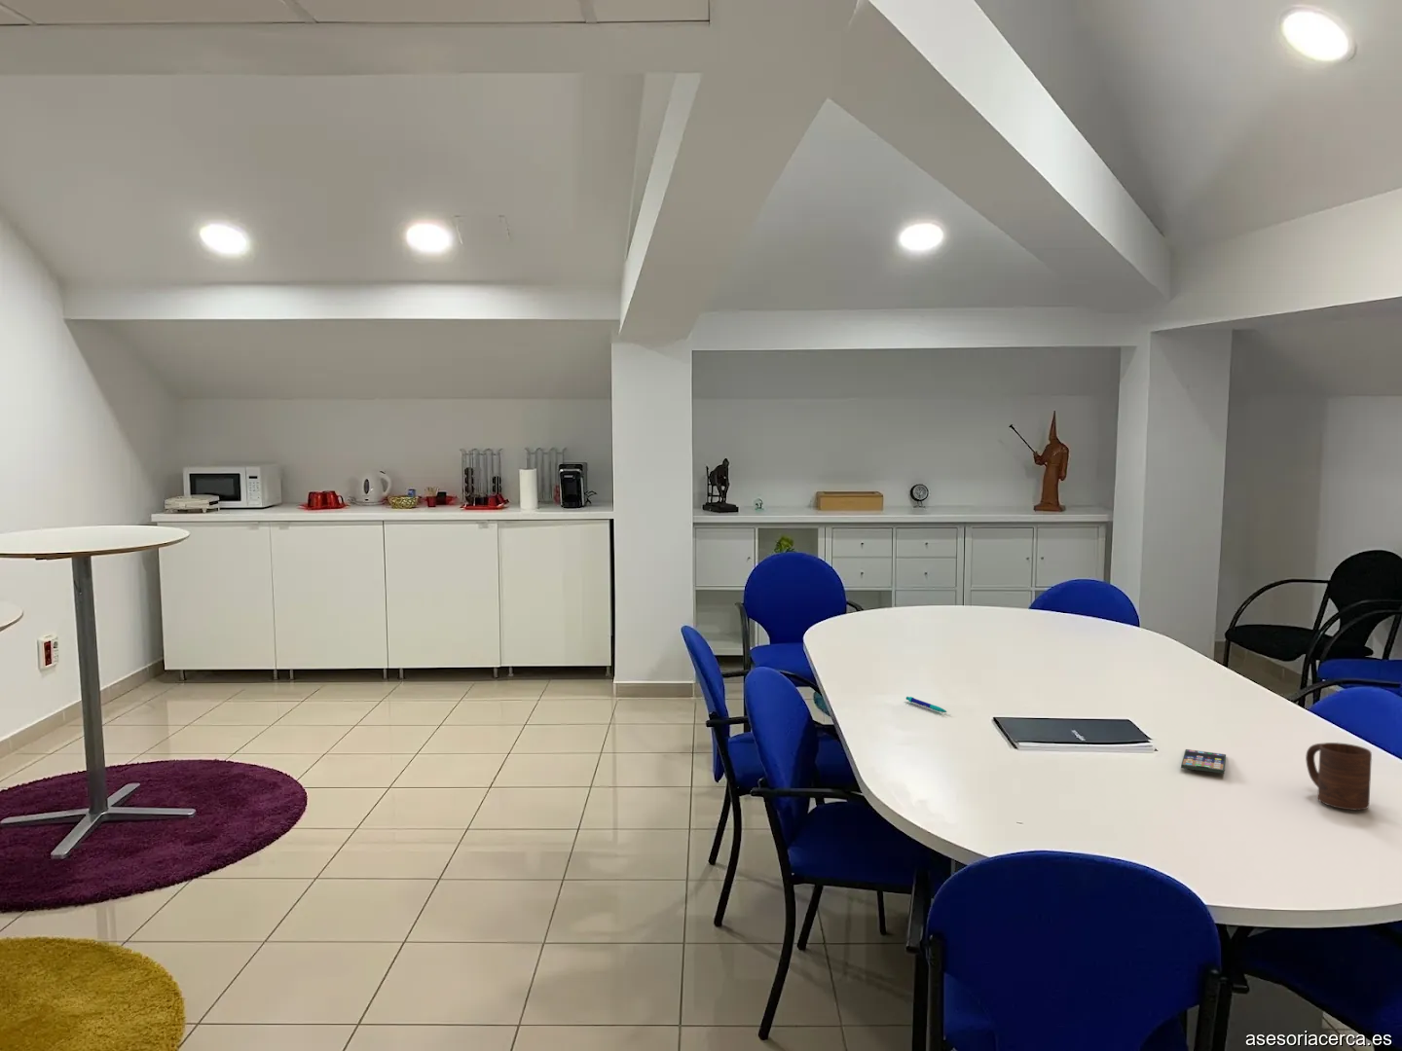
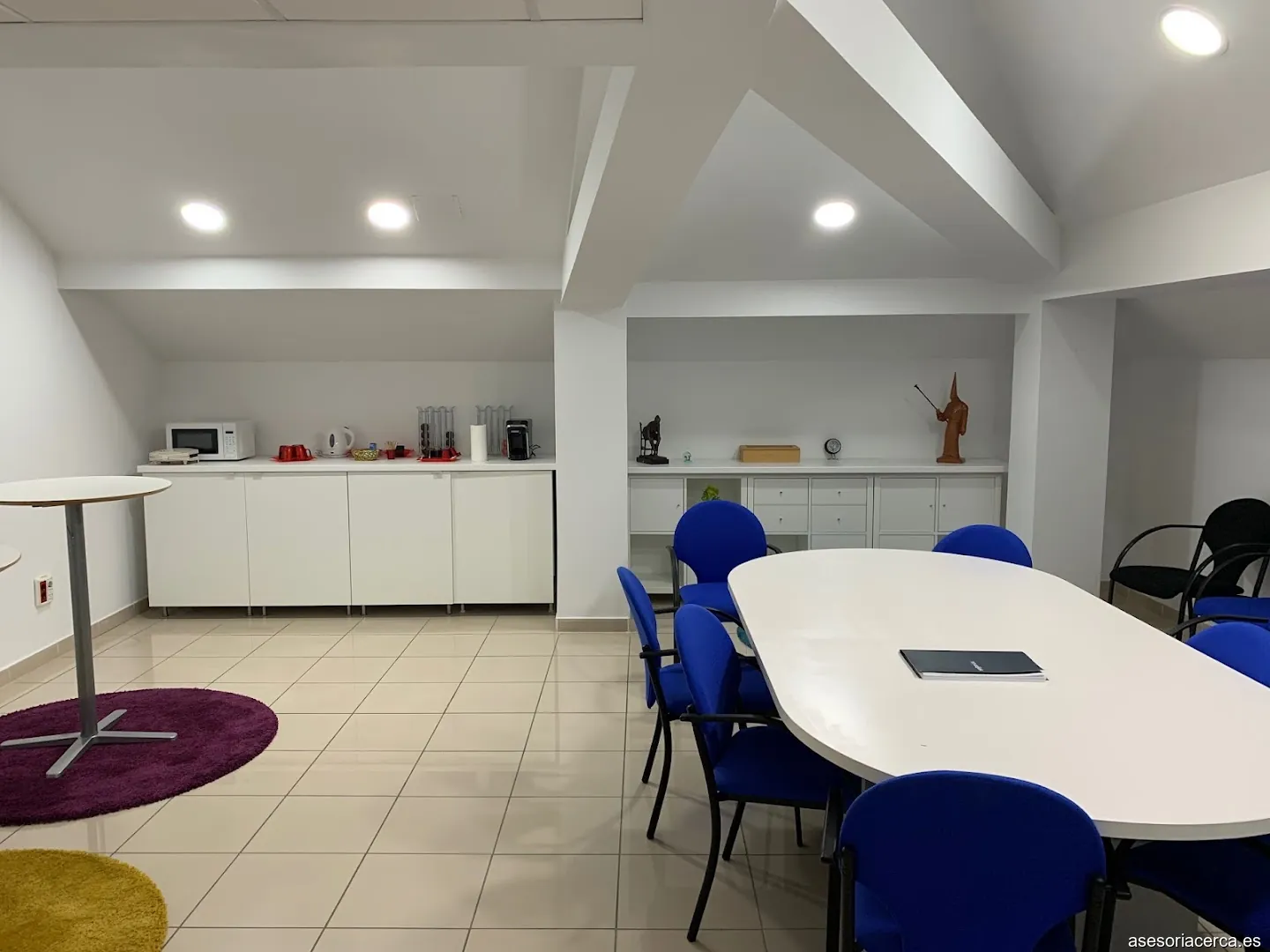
- smartphone [1180,749,1226,775]
- cup [1305,742,1373,810]
- pen [905,696,948,713]
